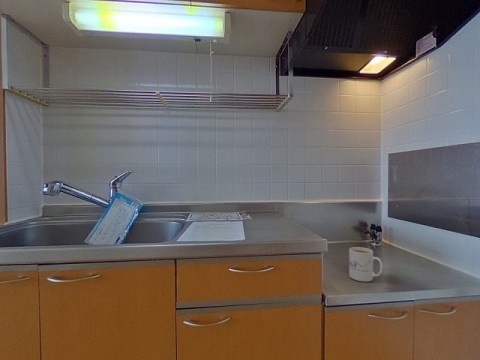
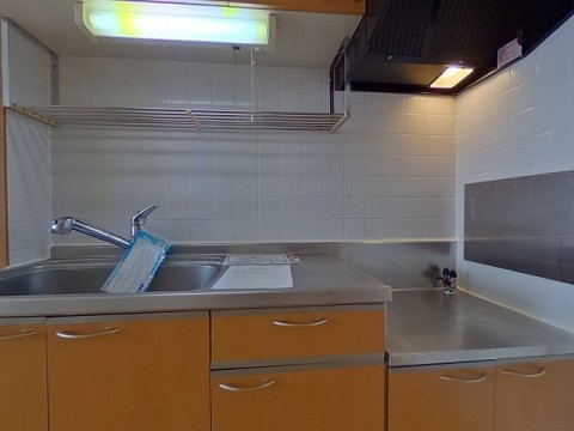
- mug [348,246,384,283]
